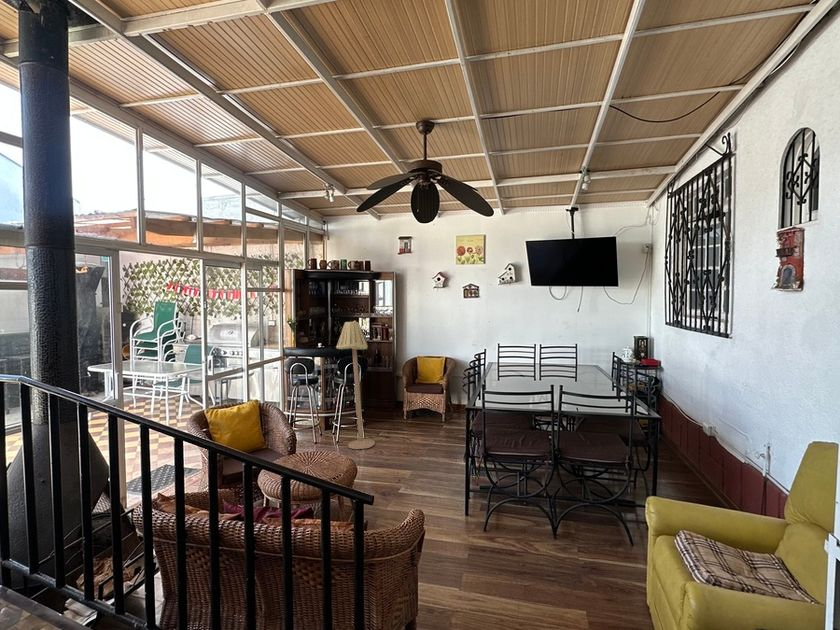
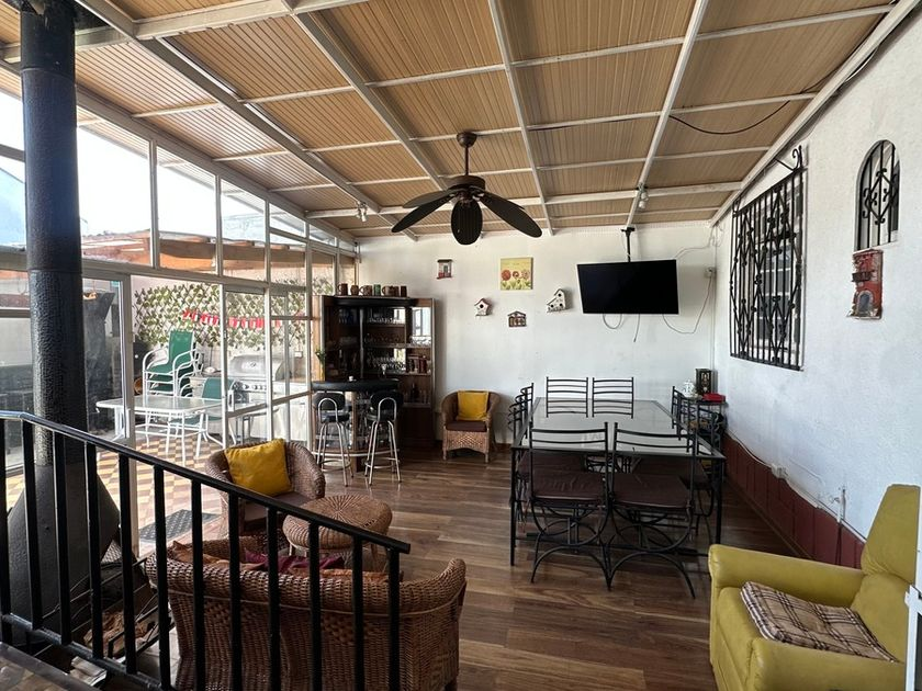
- floor lamp [335,320,376,450]
